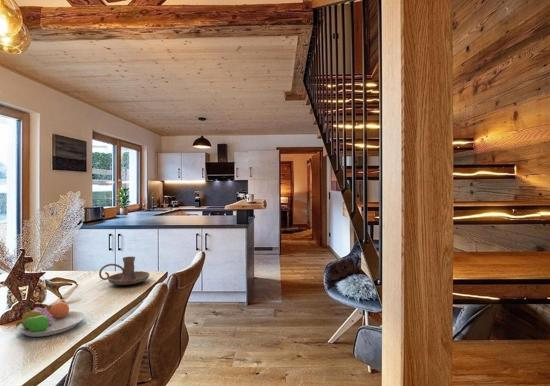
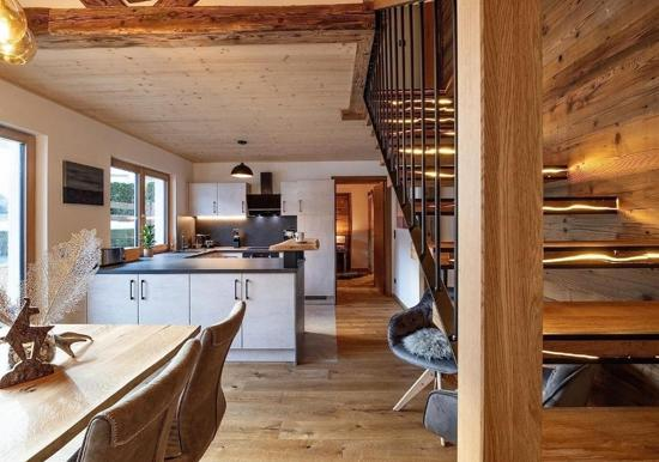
- fruit bowl [15,300,85,338]
- candle holder [98,256,150,286]
